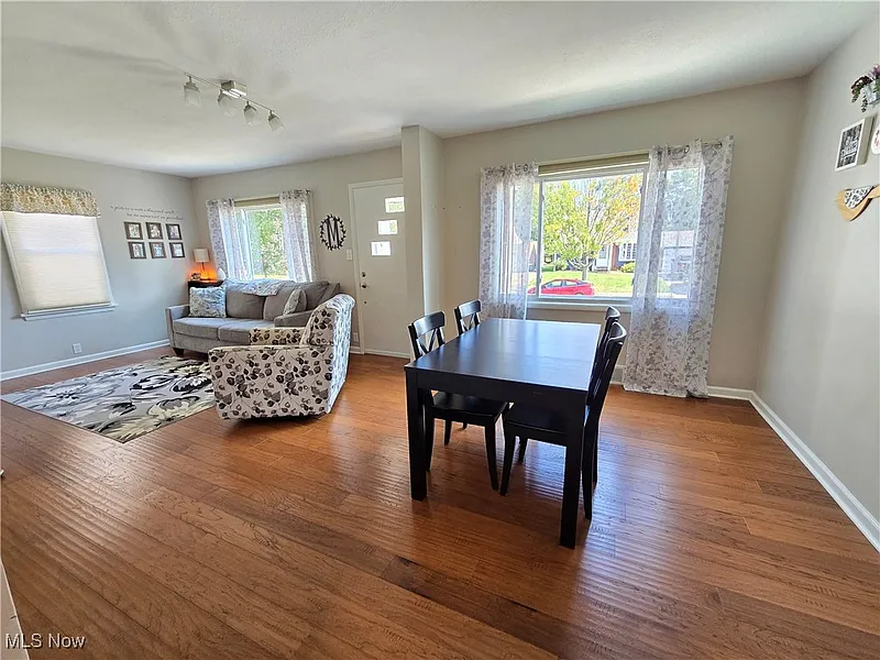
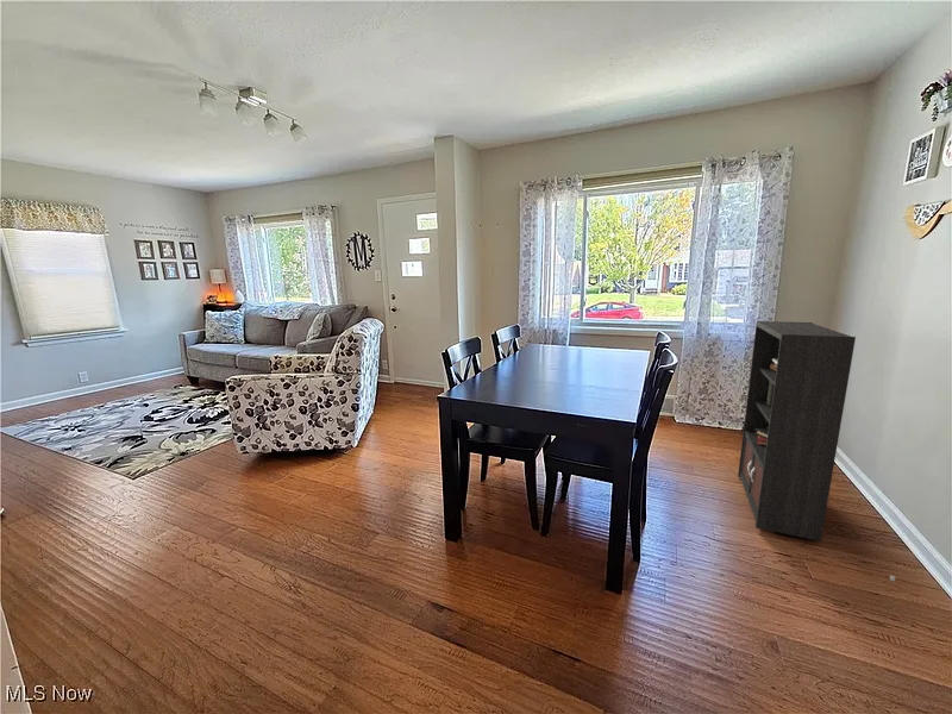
+ bookcase [737,320,896,582]
